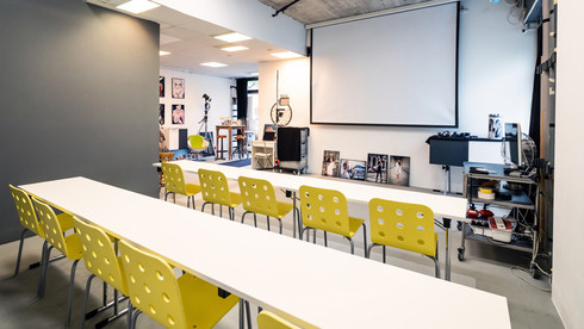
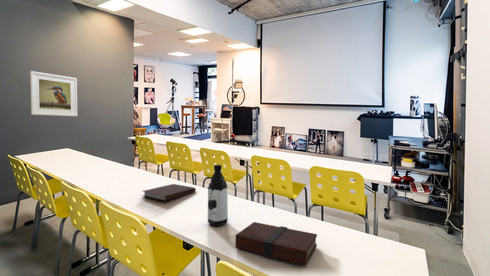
+ notebook [141,183,197,202]
+ water bottle [207,164,229,227]
+ book [235,221,318,267]
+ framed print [29,70,78,117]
